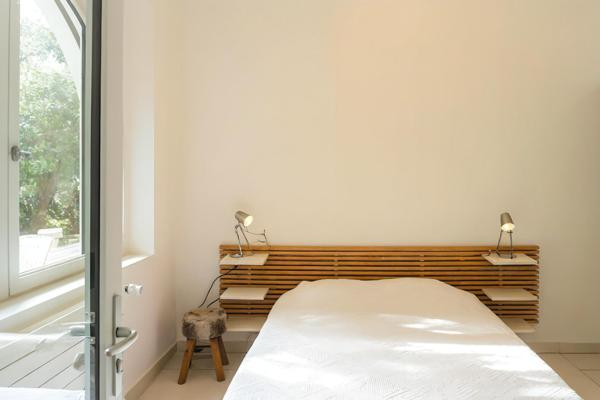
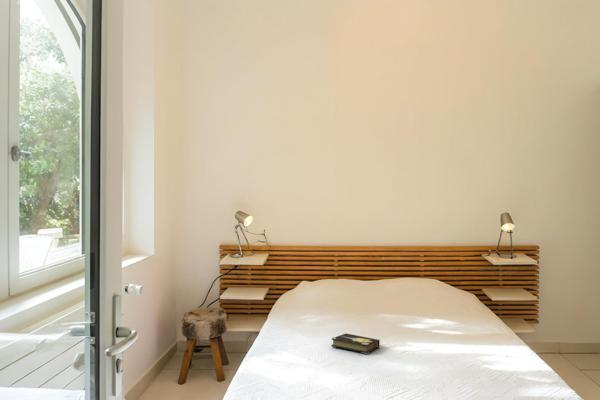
+ hardback book [330,333,381,355]
